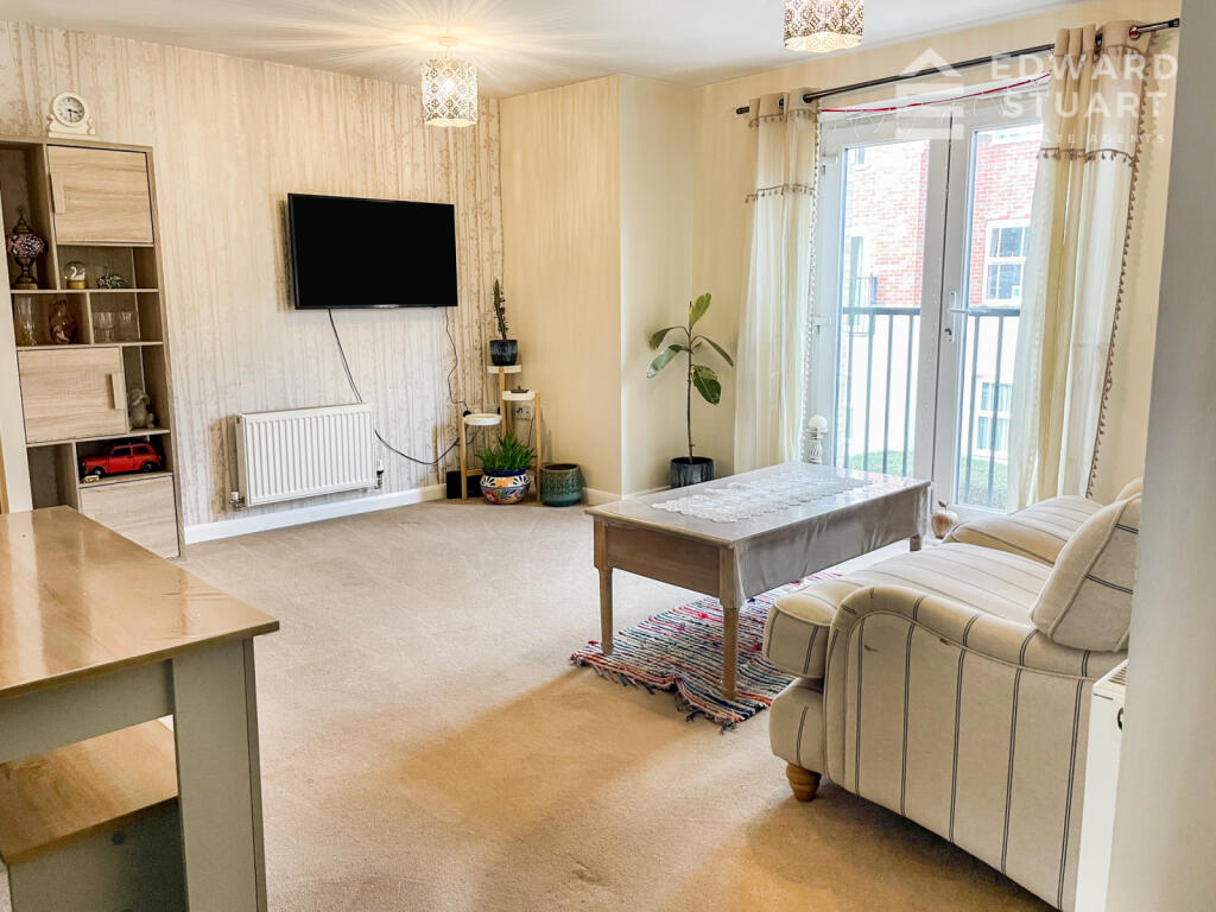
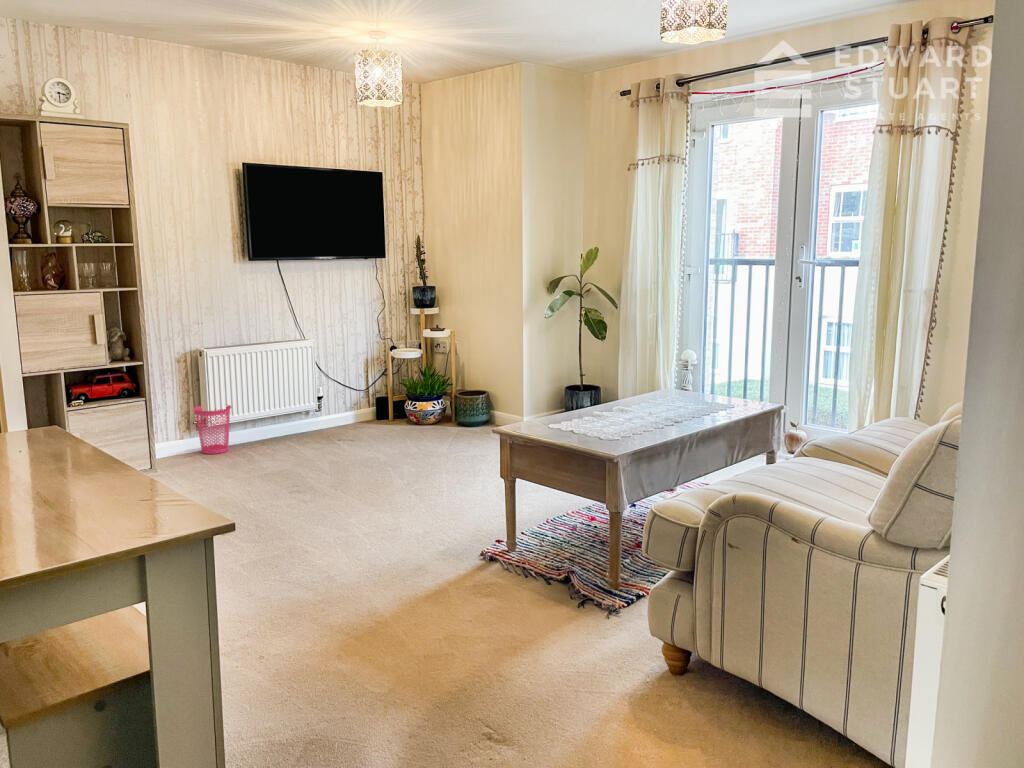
+ waste basket [192,404,233,455]
